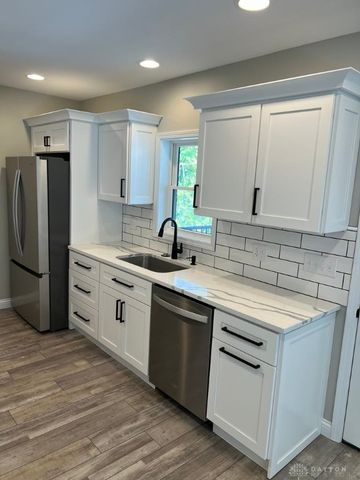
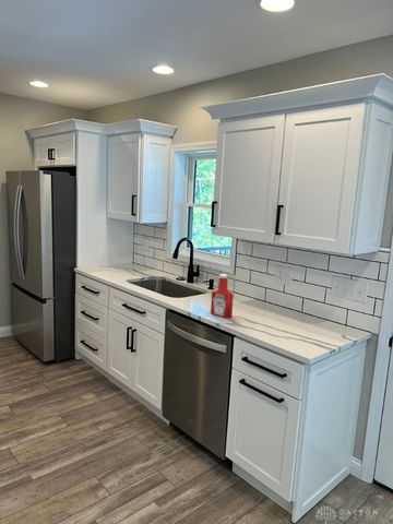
+ soap bottle [210,273,235,319]
